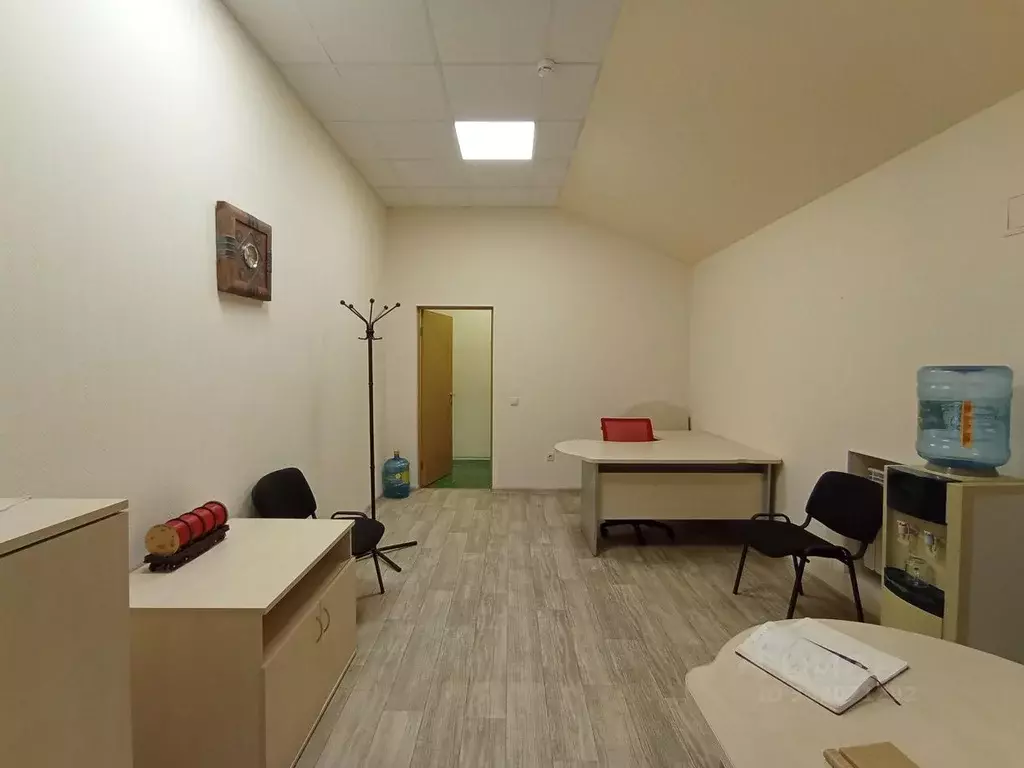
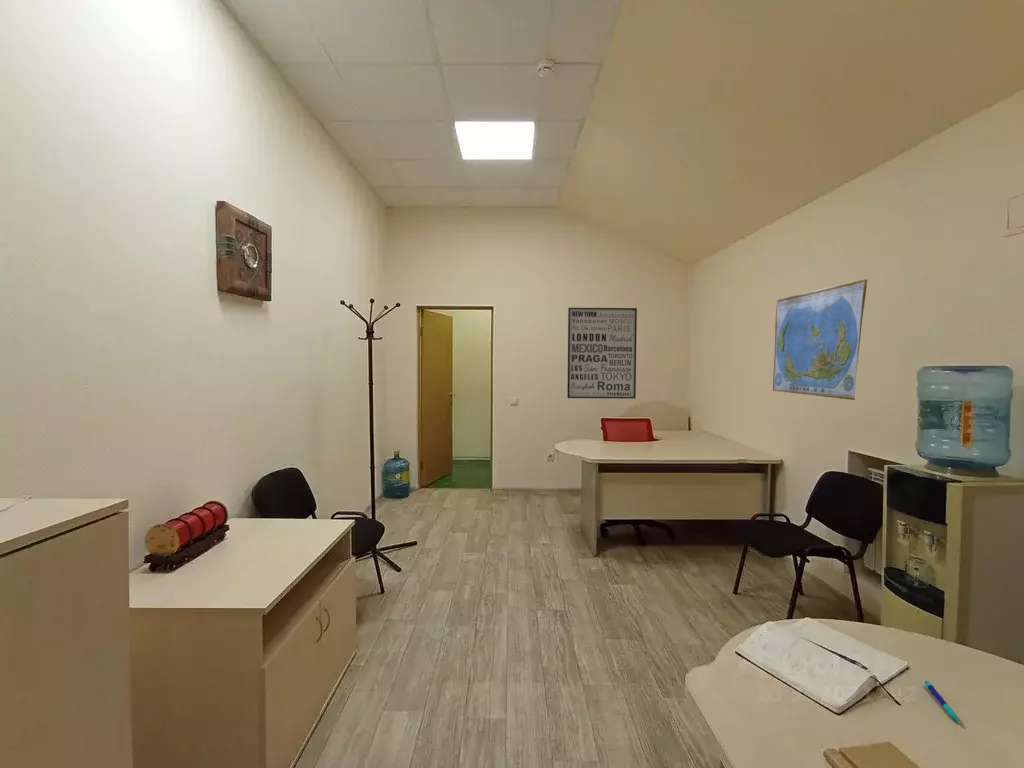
+ wall art [566,307,638,400]
+ pen [924,680,960,724]
+ world map [772,278,868,401]
